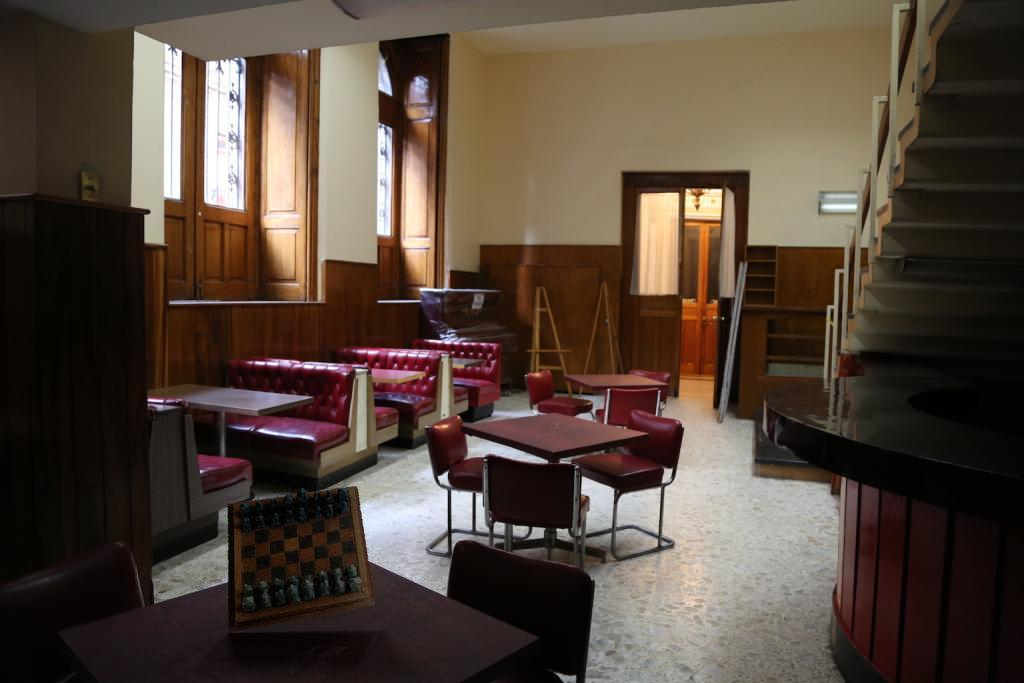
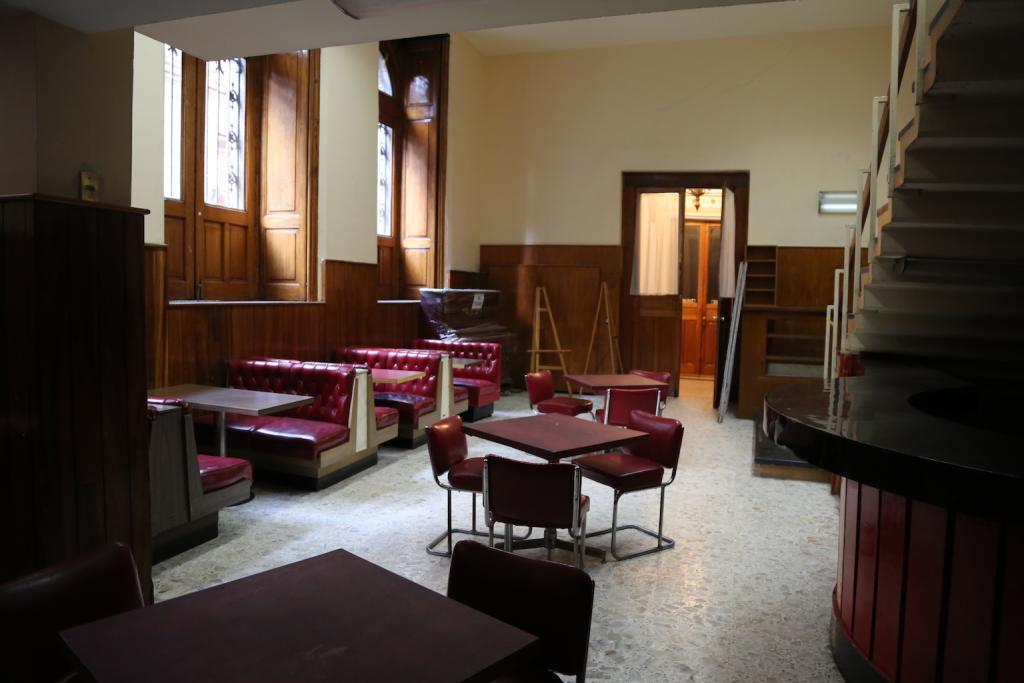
- chess set [226,485,376,633]
